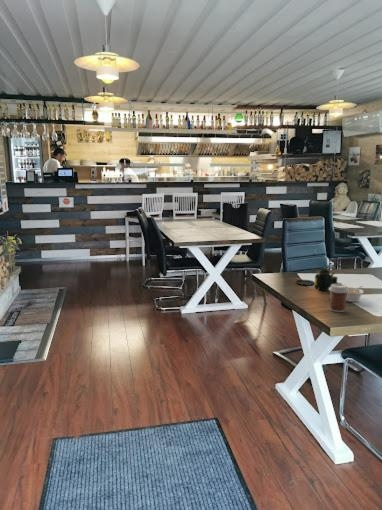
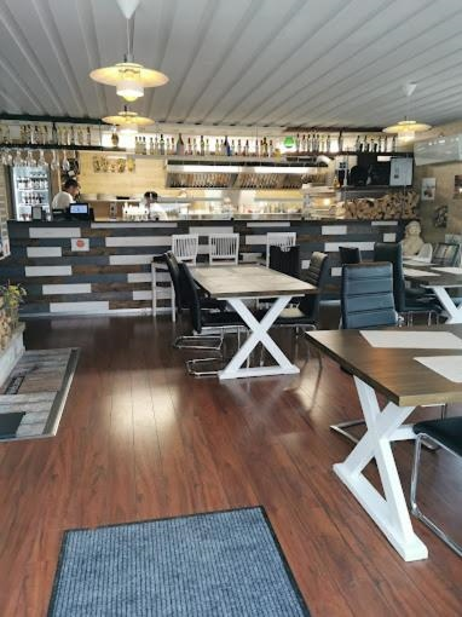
- coffee cup [328,283,349,313]
- teapot [295,266,342,292]
- legume [346,285,365,303]
